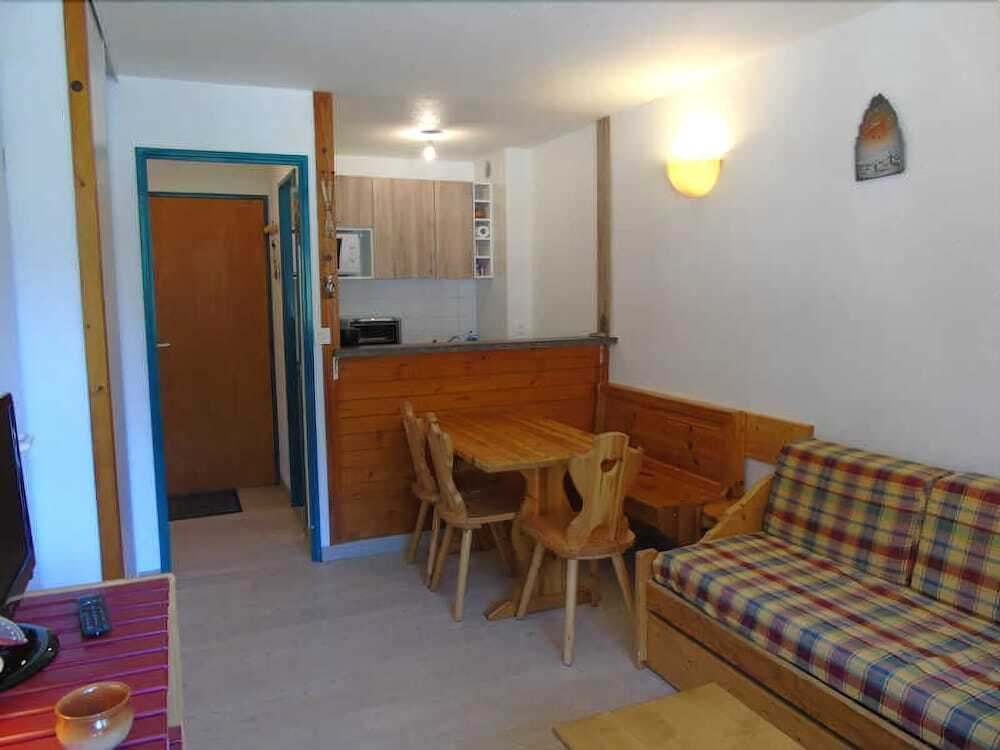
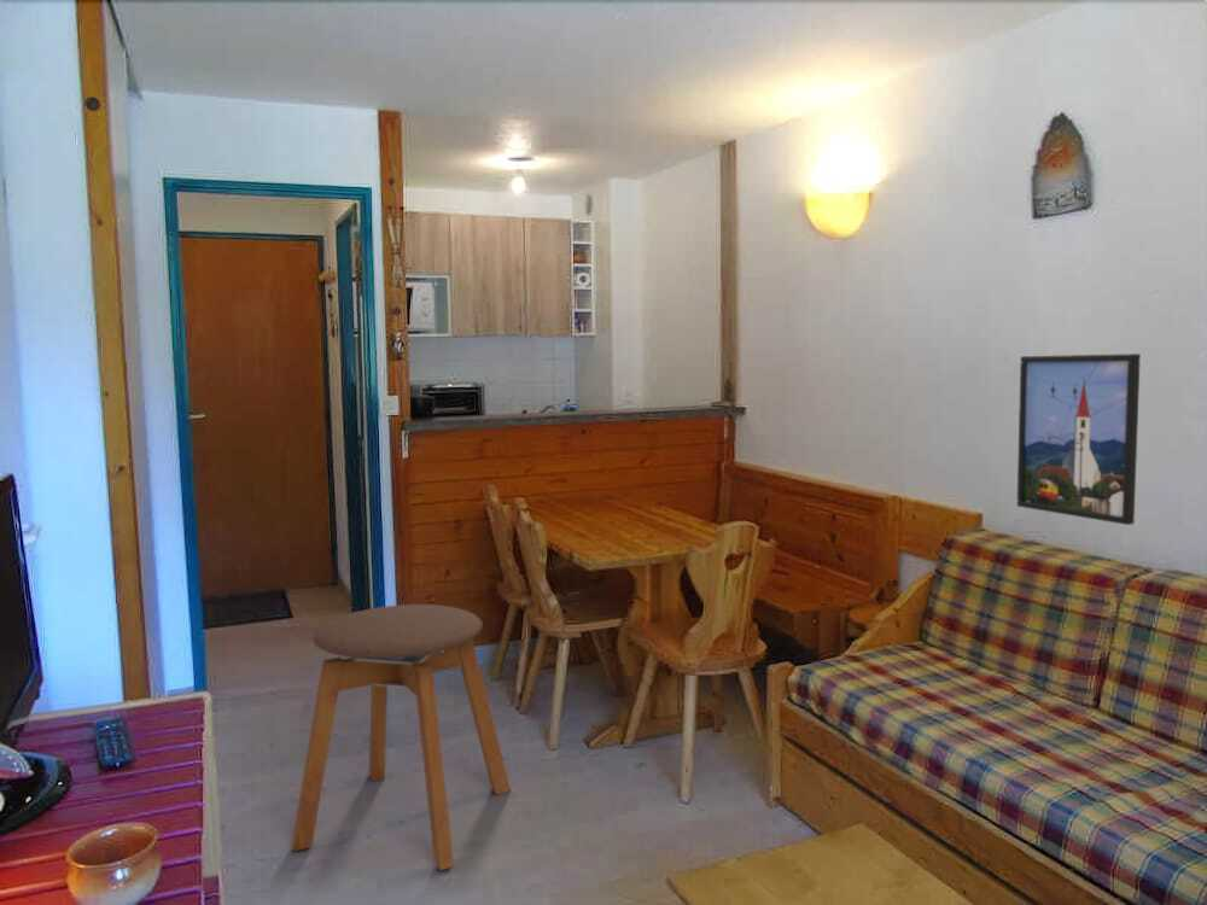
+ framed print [1016,352,1142,526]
+ stool [290,603,512,871]
